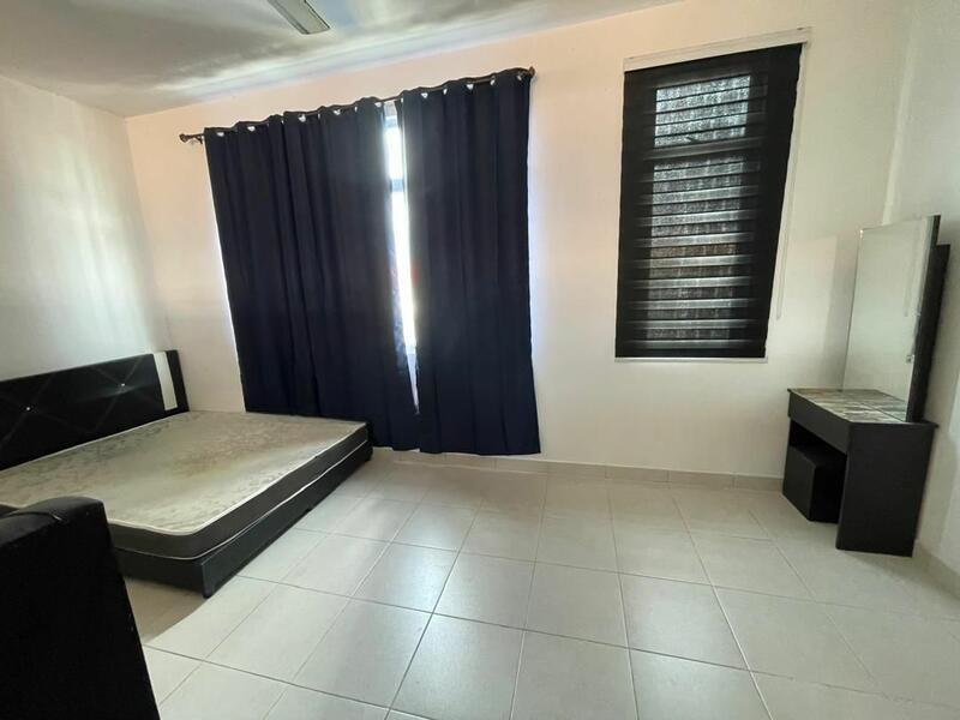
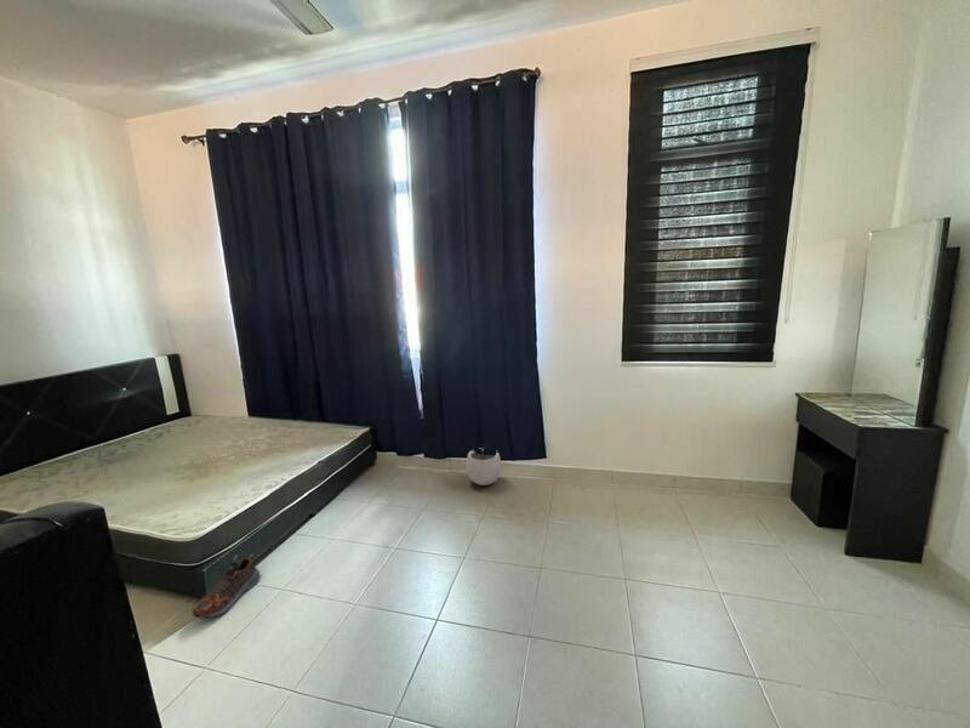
+ plant pot [464,440,502,487]
+ shoe [192,552,262,619]
